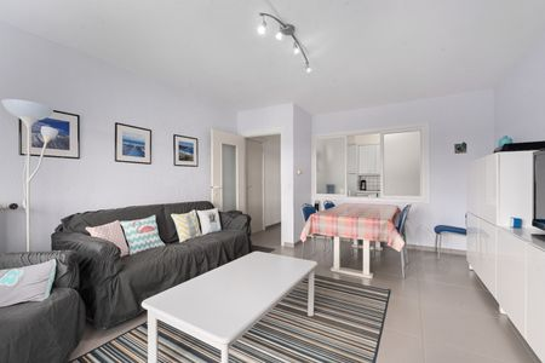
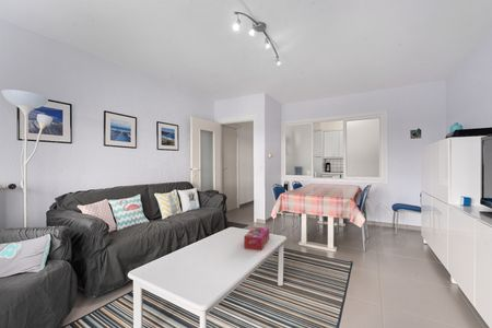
+ tissue box [243,225,270,251]
